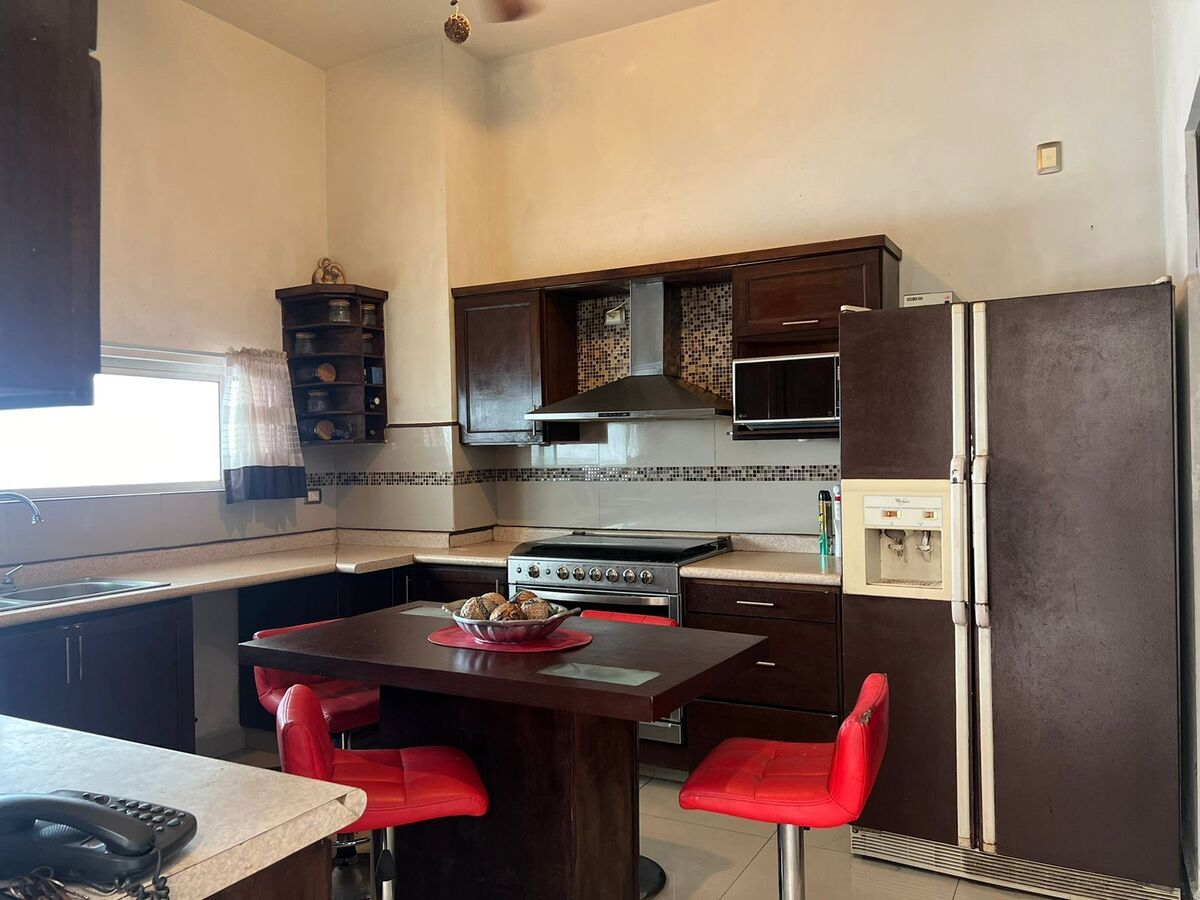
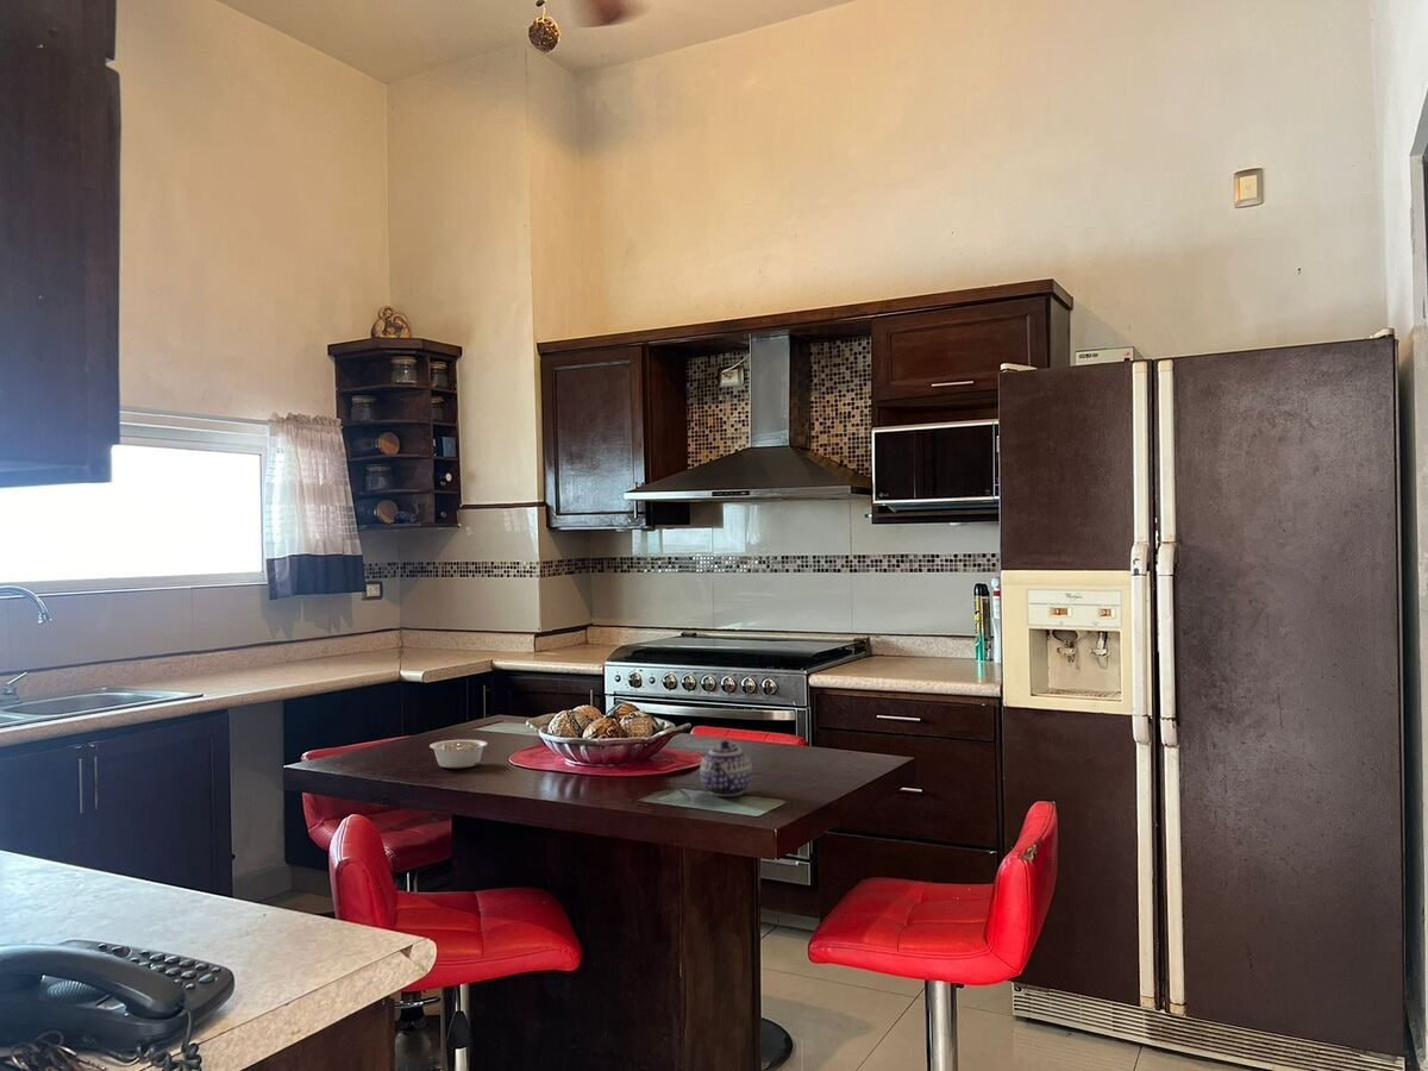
+ teapot [699,739,753,797]
+ legume [428,739,488,769]
